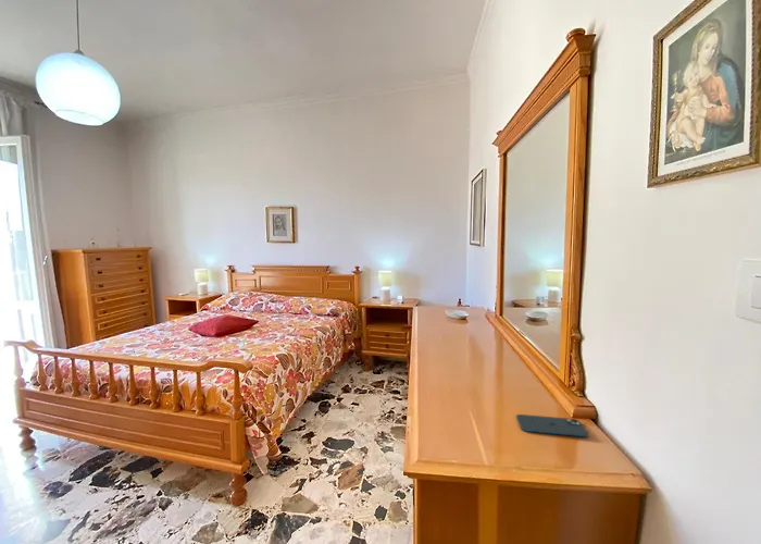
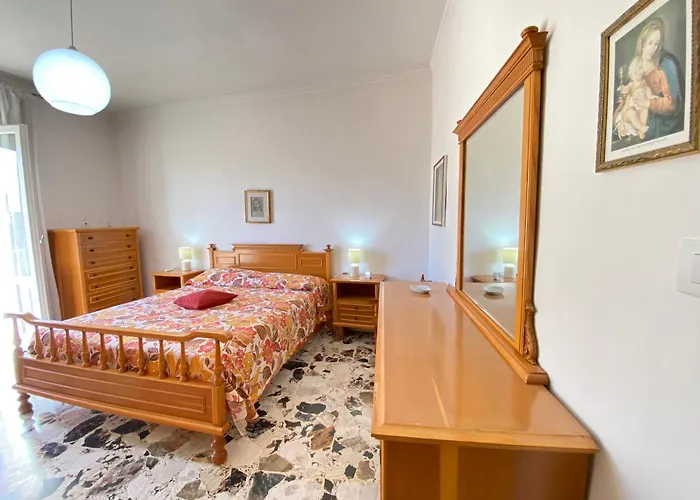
- smartphone [515,413,589,437]
